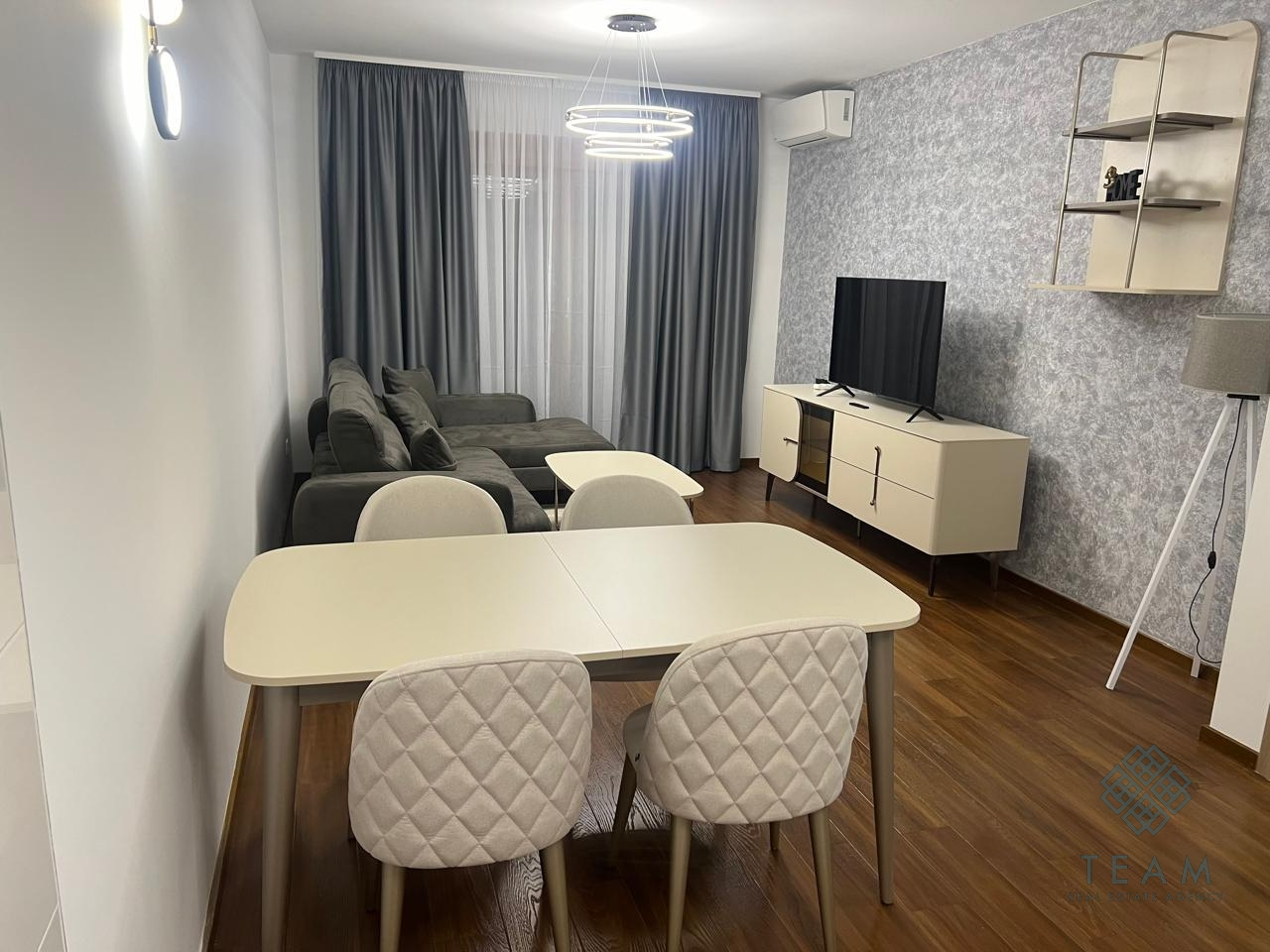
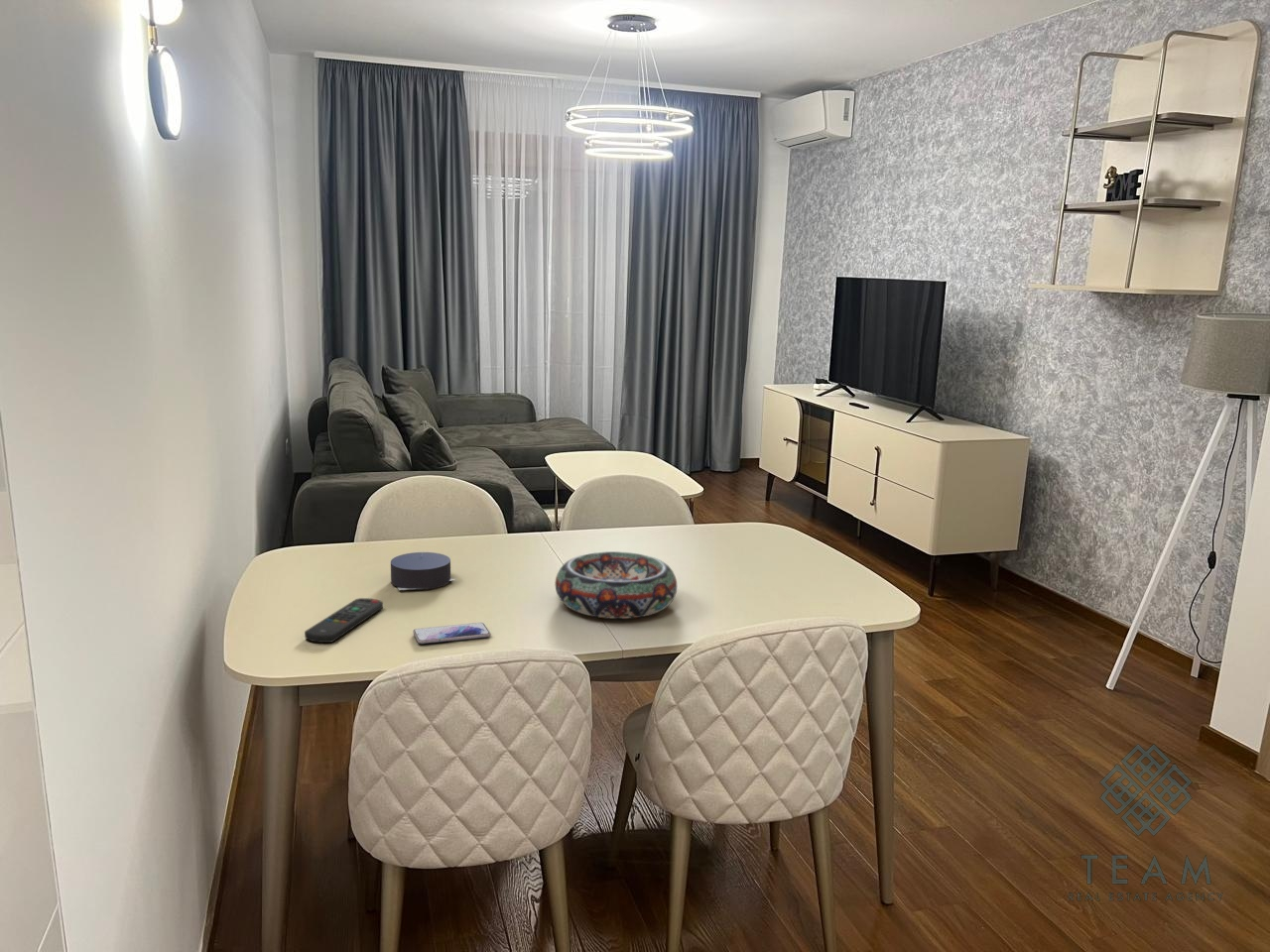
+ decorative bowl [554,550,678,620]
+ candle [390,551,456,591]
+ remote control [304,597,384,644]
+ smartphone [412,622,492,645]
